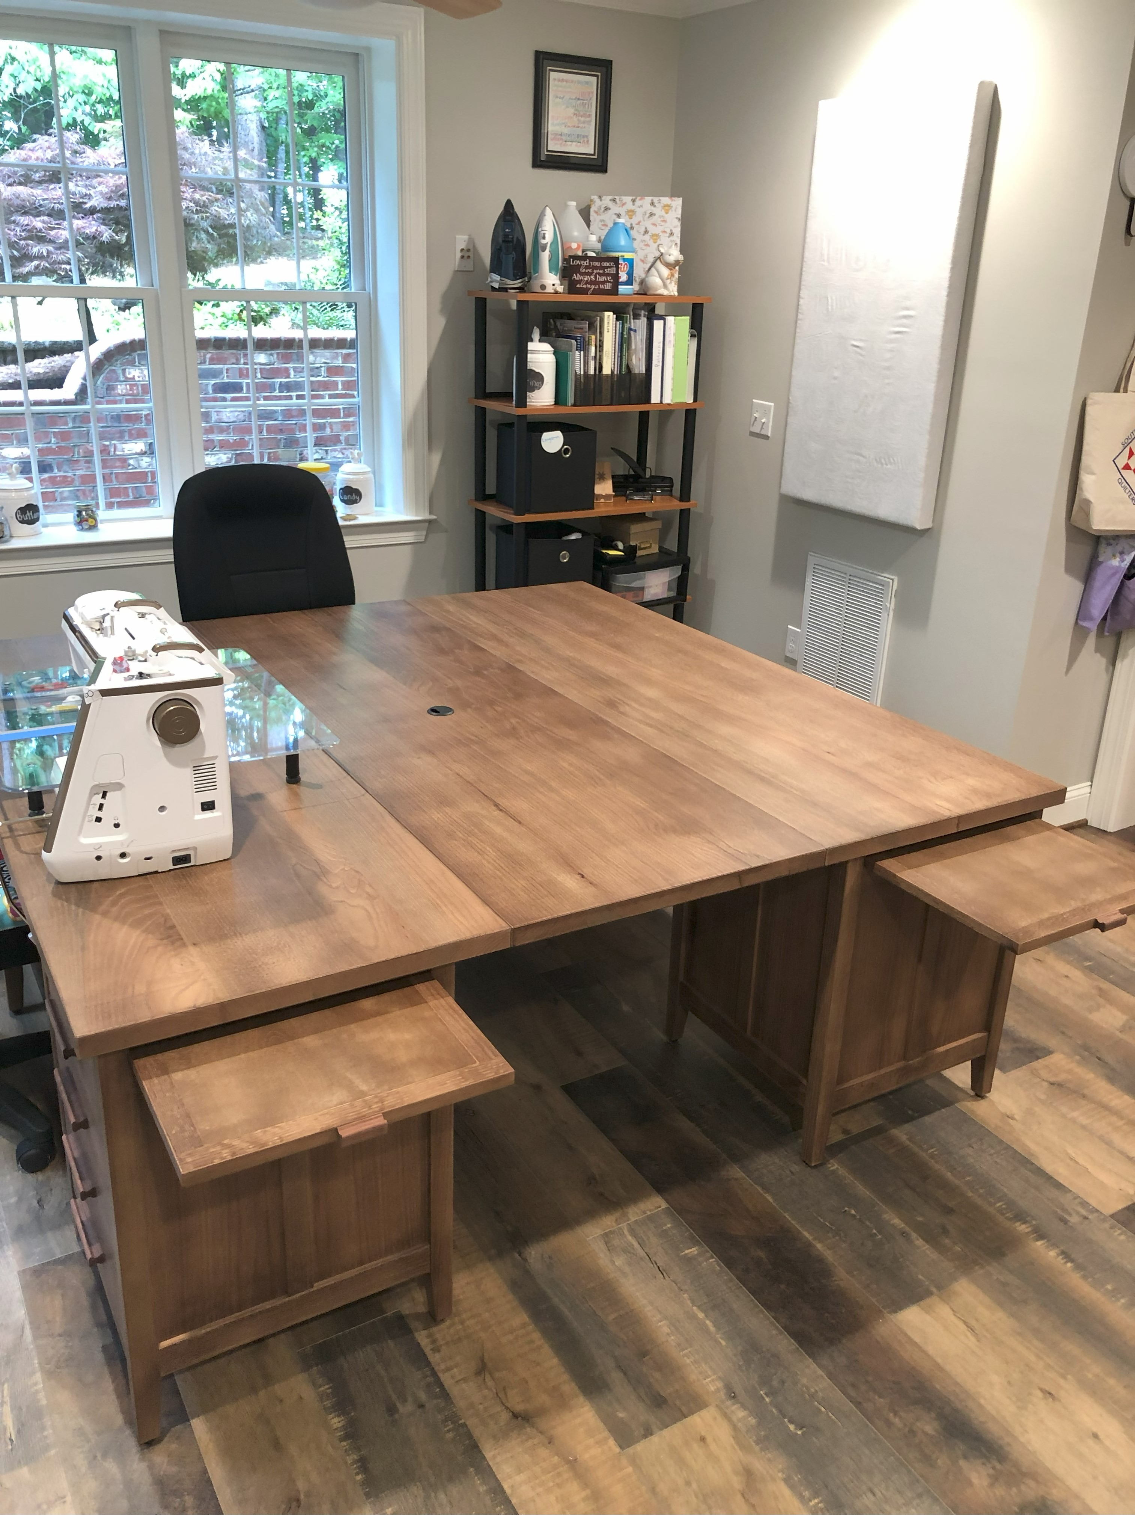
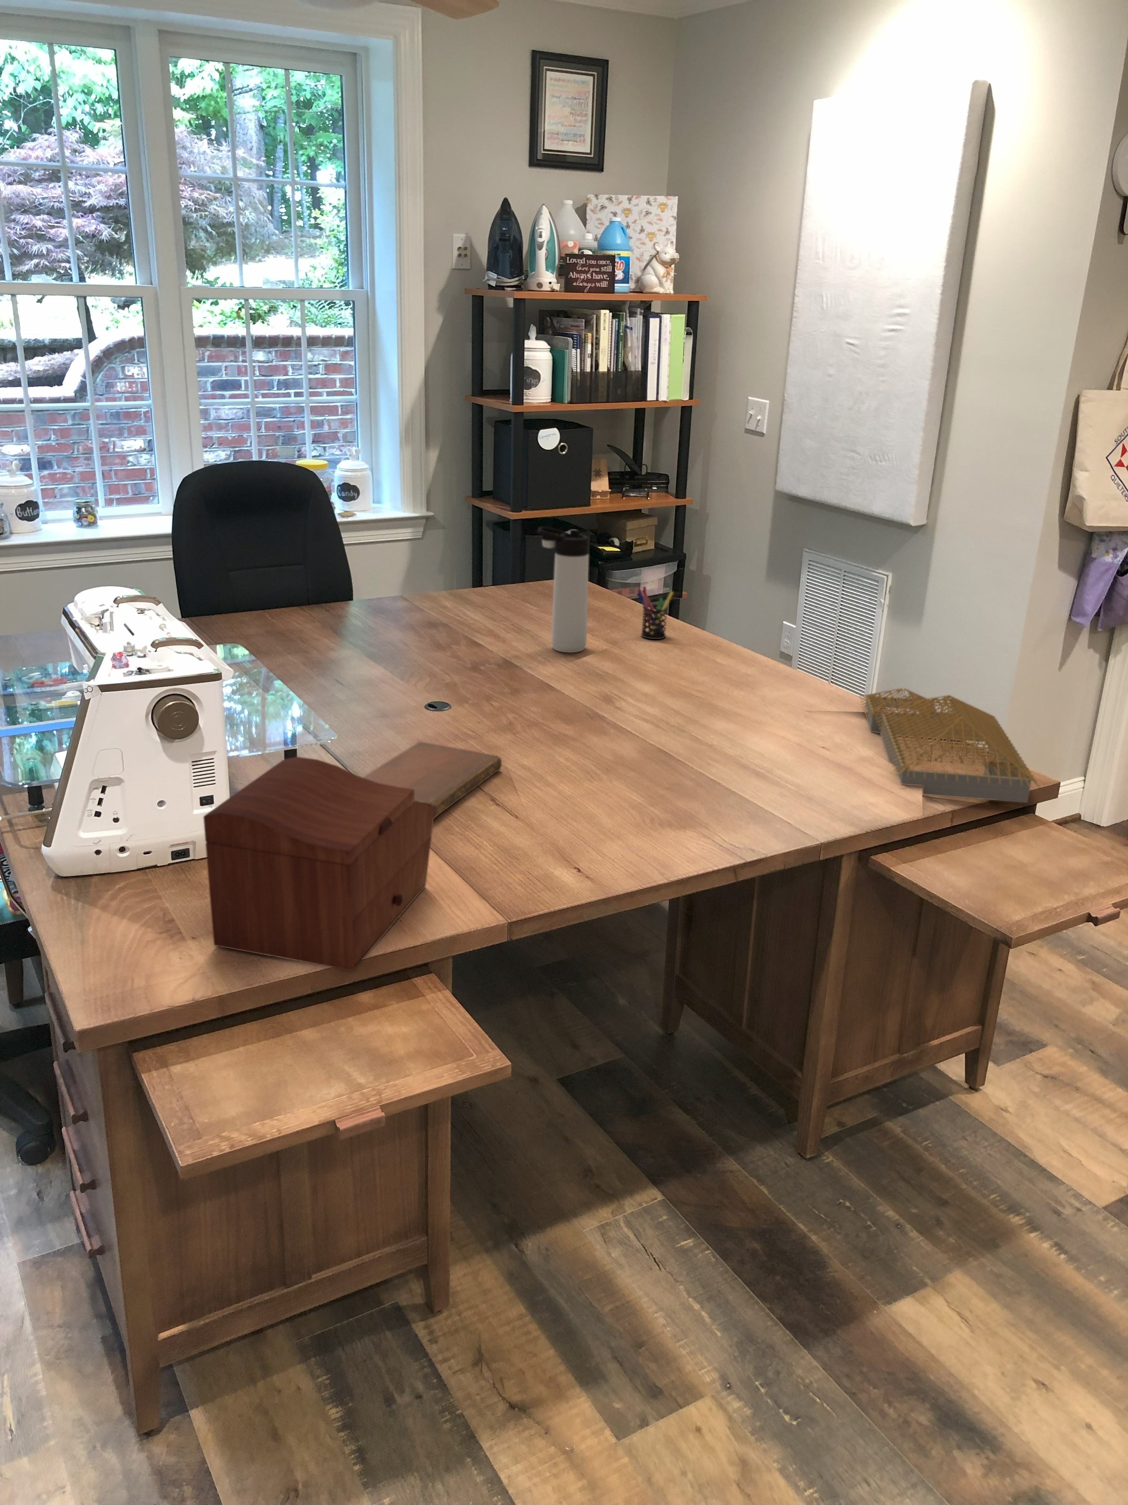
+ notebook [361,742,502,819]
+ pen holder [636,587,674,640]
+ architectural model [859,687,1040,803]
+ thermos bottle [538,526,589,653]
+ sewing box [203,756,435,972]
